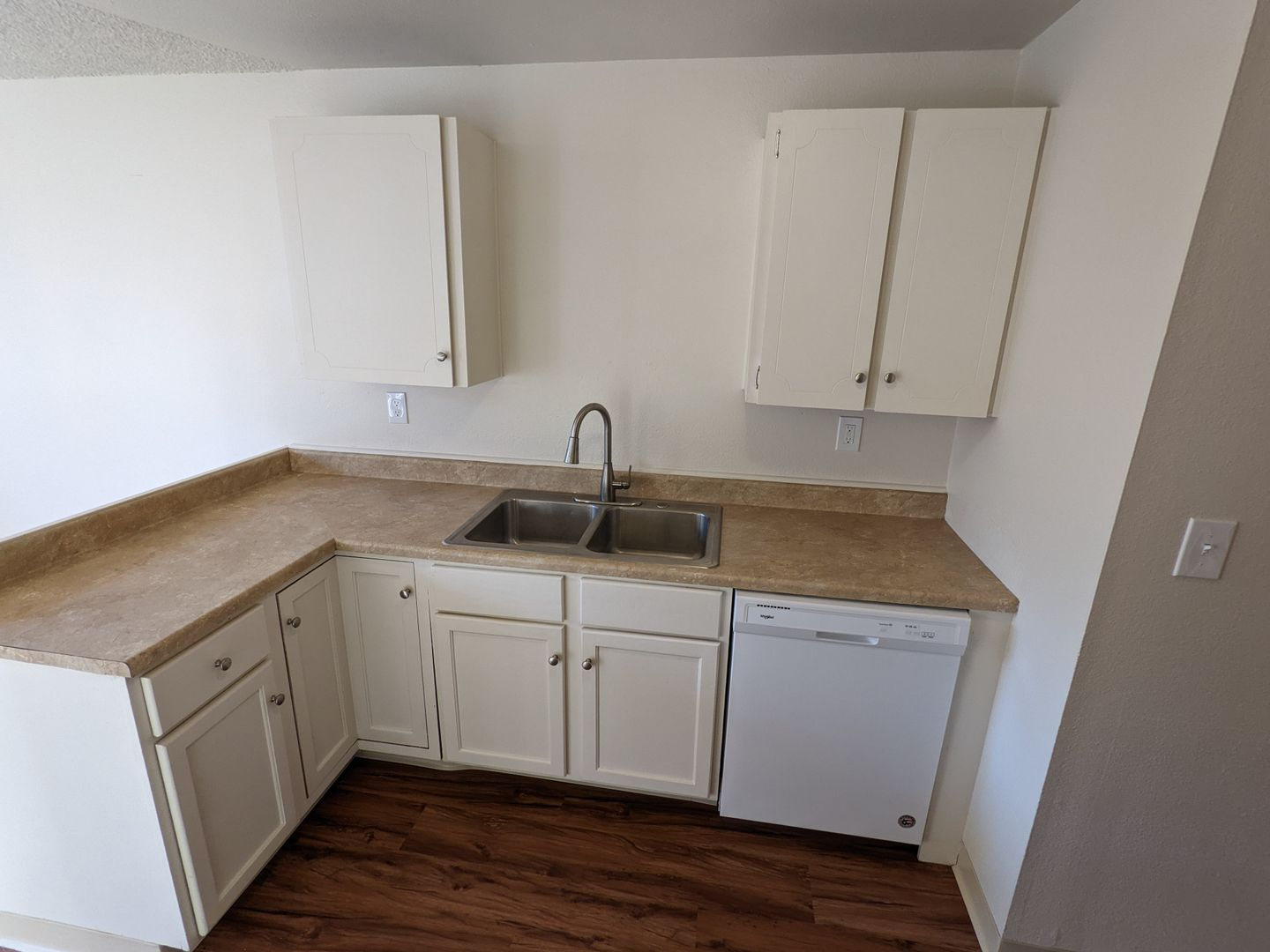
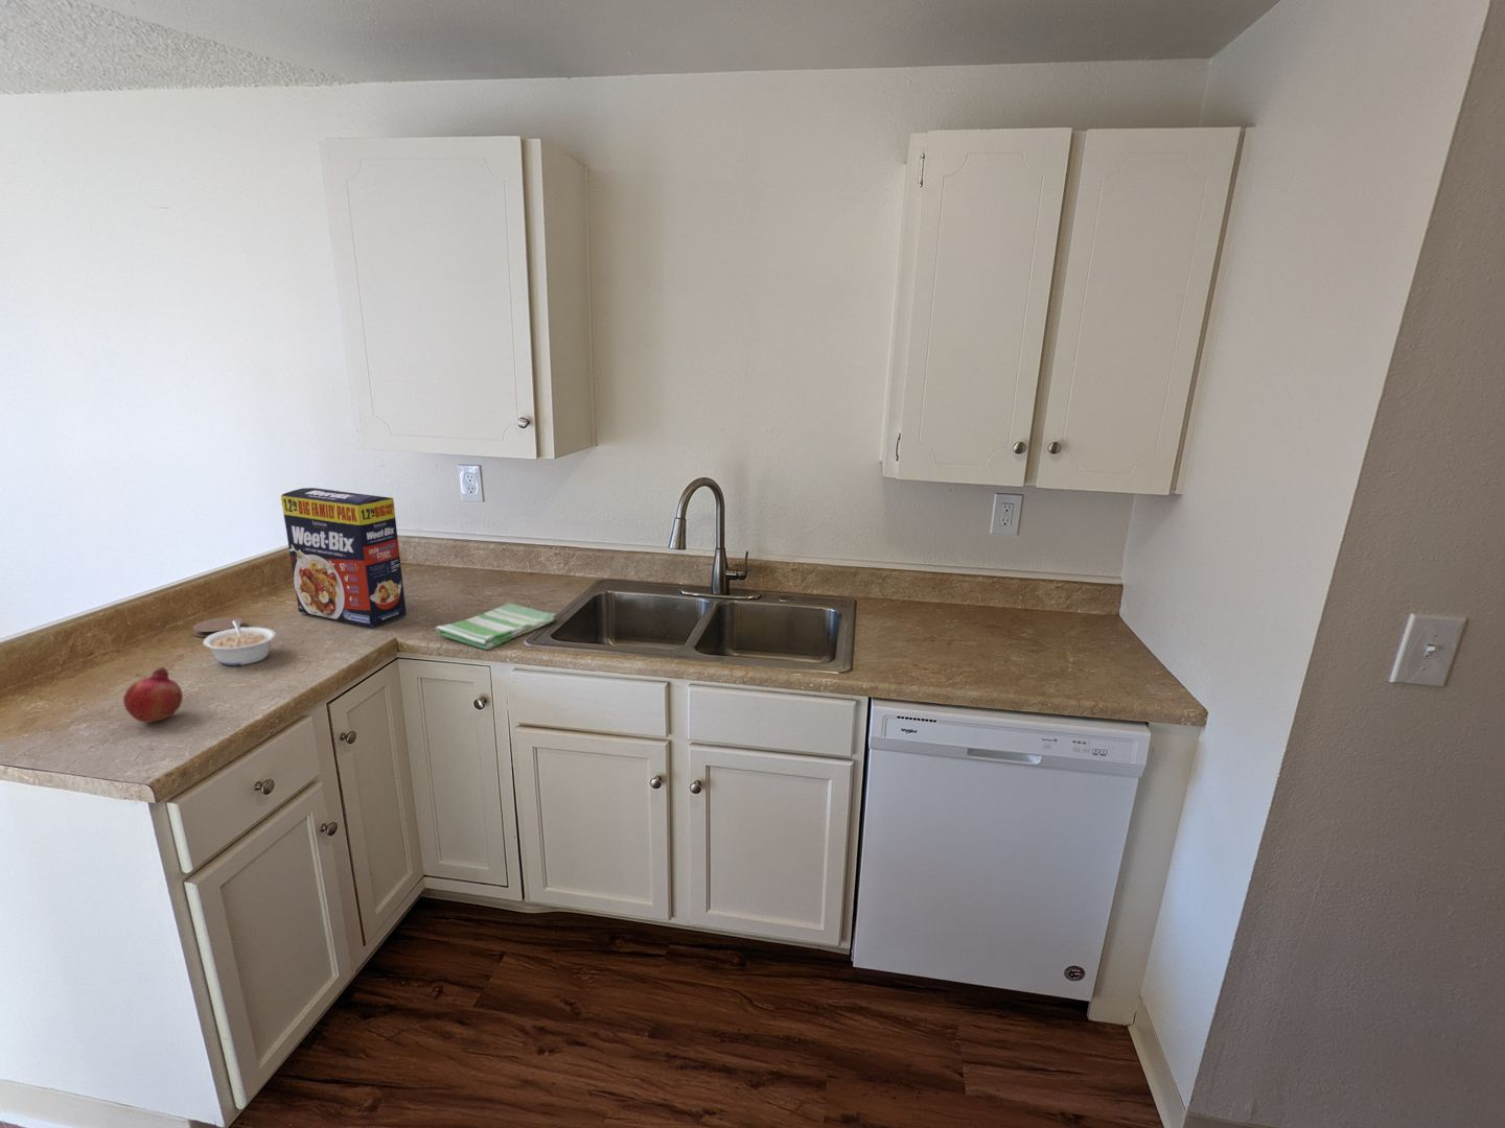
+ cereal box [280,487,408,628]
+ fruit [122,666,184,724]
+ coaster [191,616,245,639]
+ legume [203,620,277,666]
+ dish towel [435,603,557,650]
